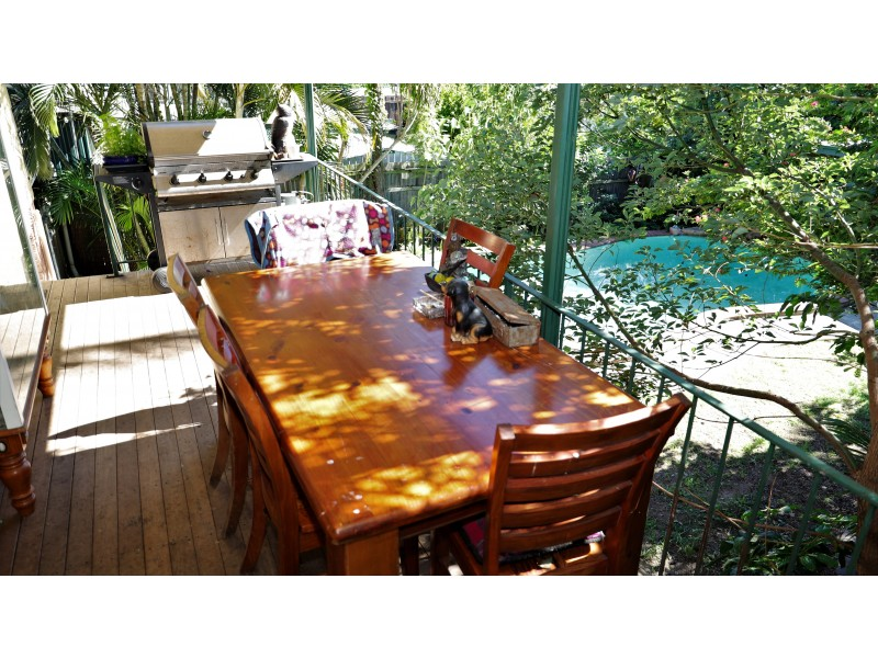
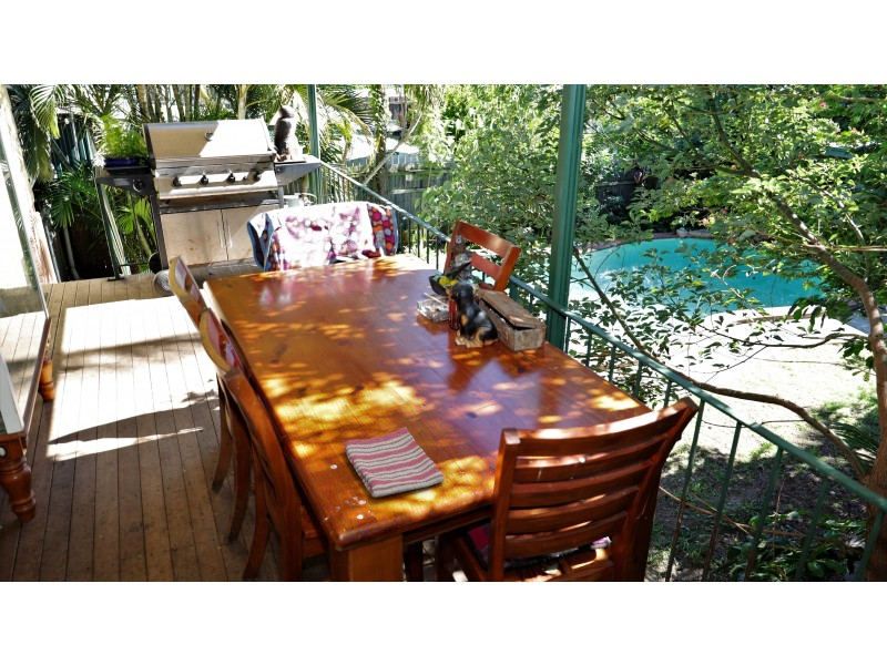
+ dish towel [343,426,446,499]
